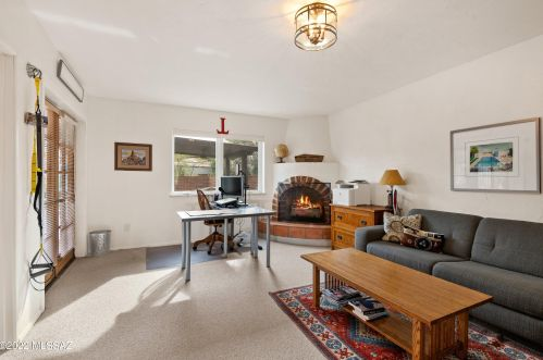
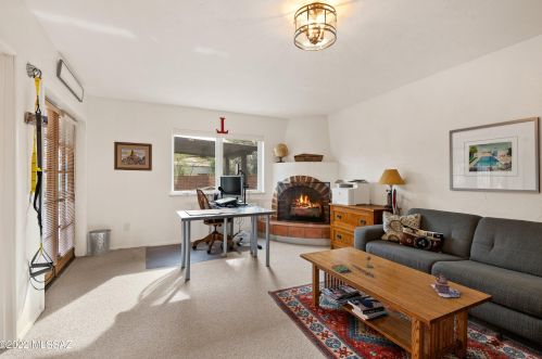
+ board game [330,255,375,278]
+ teapot [429,273,462,298]
